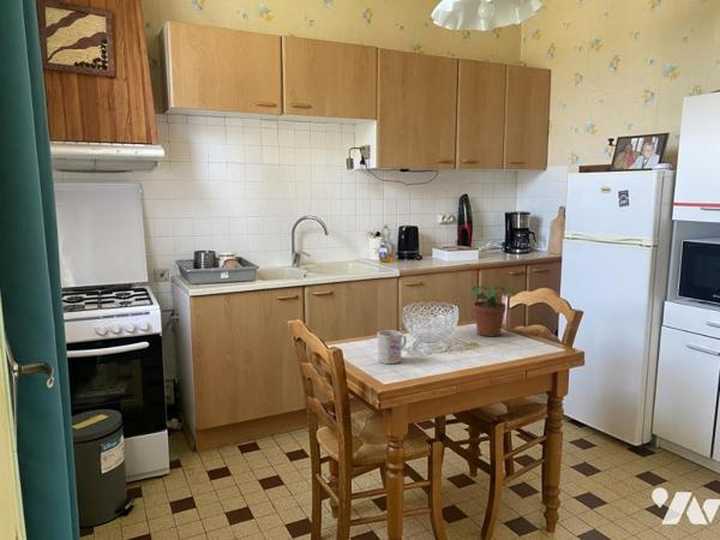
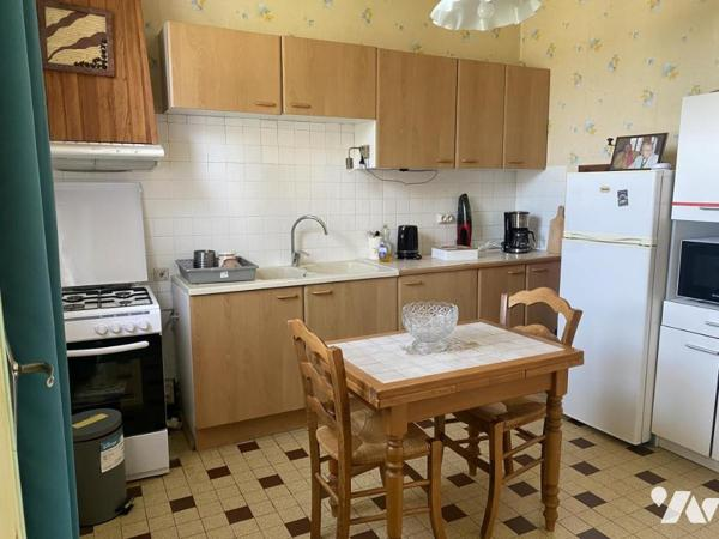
- mug [376,329,408,365]
- potted plant [467,284,517,337]
